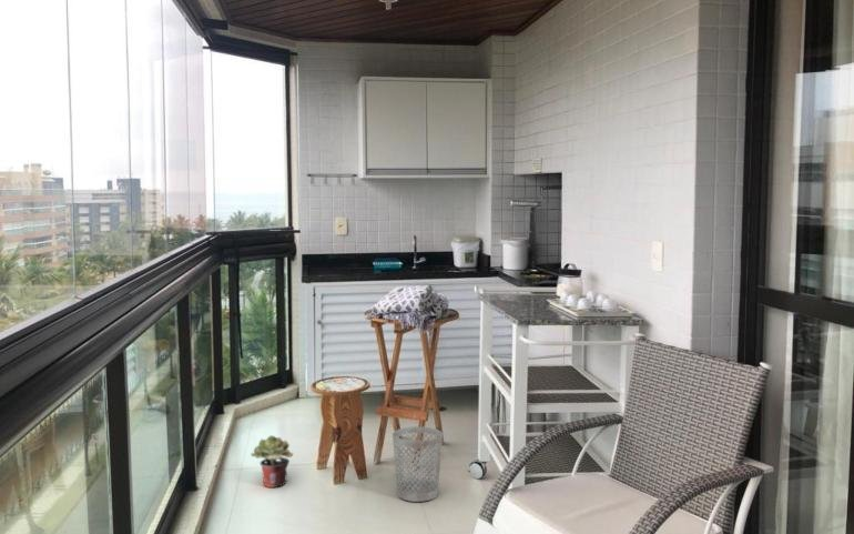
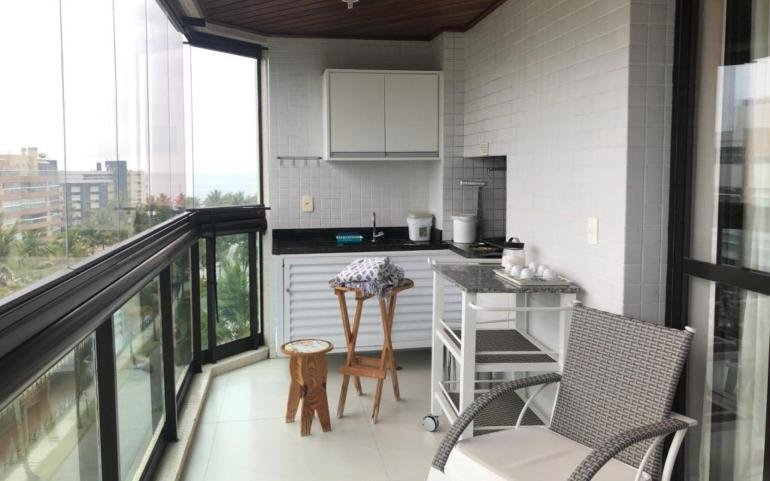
- wastebasket [392,425,444,503]
- potted plant [250,434,294,488]
